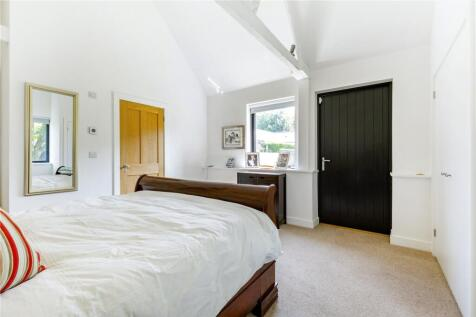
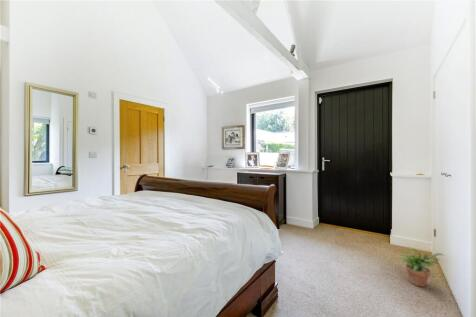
+ potted plant [399,246,444,288]
